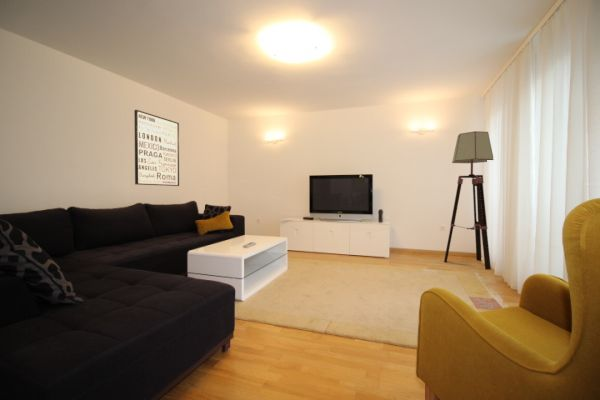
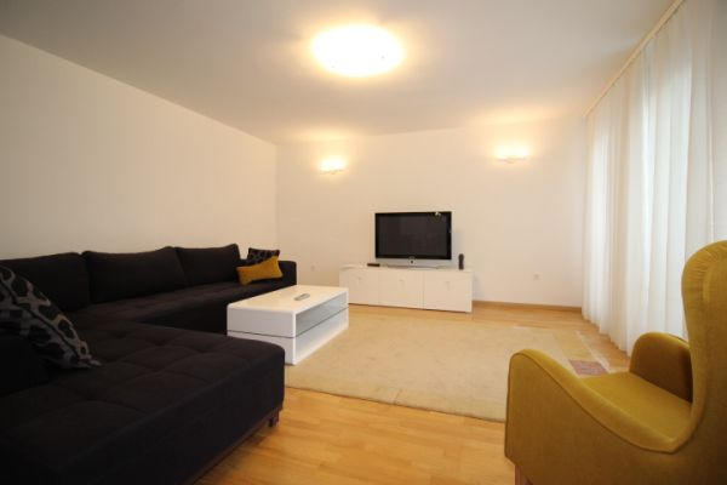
- floor lamp [443,130,495,271]
- wall art [133,109,180,187]
